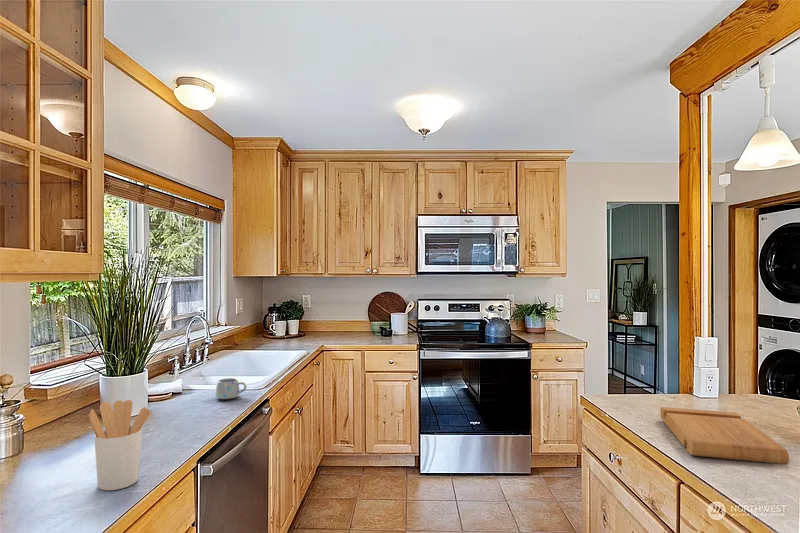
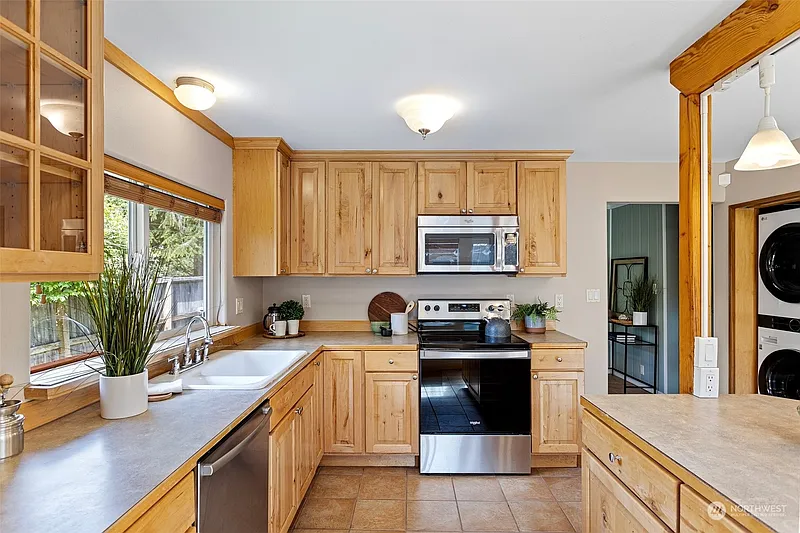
- mug [214,377,248,400]
- cutting board [659,406,790,465]
- utensil holder [88,399,151,491]
